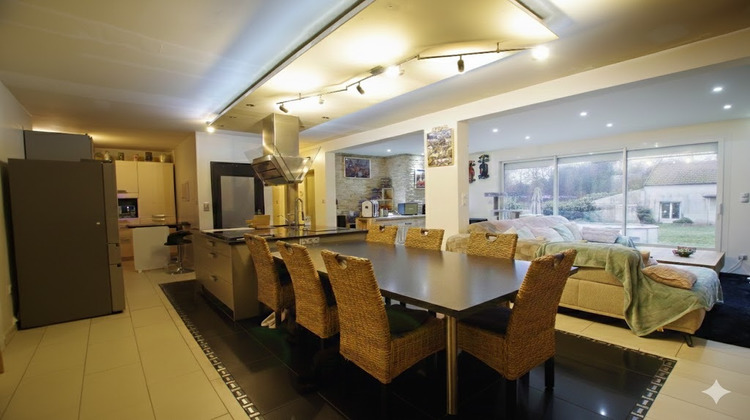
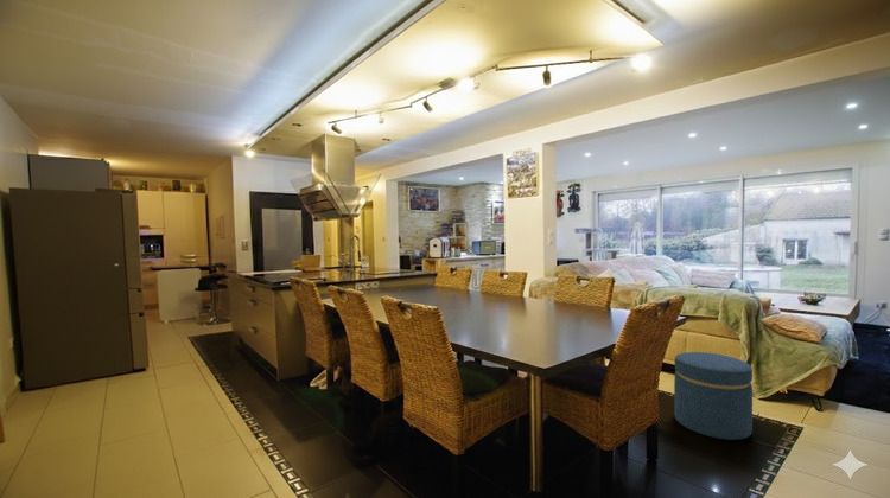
+ ottoman [673,351,754,441]
